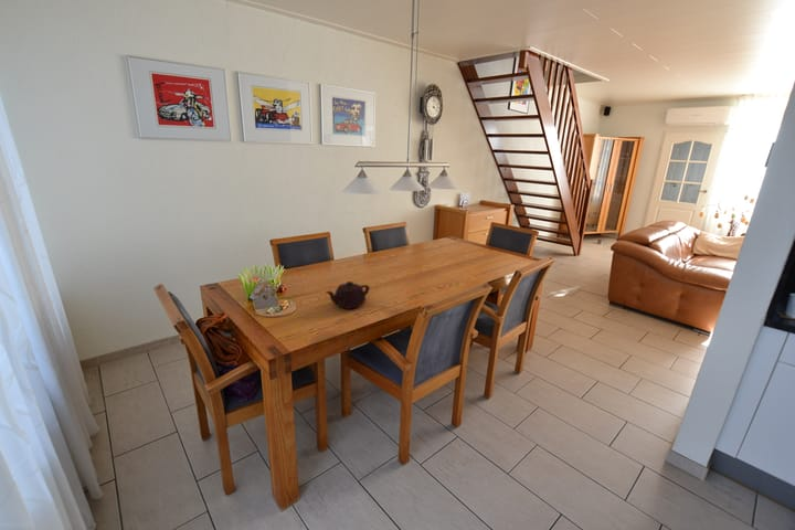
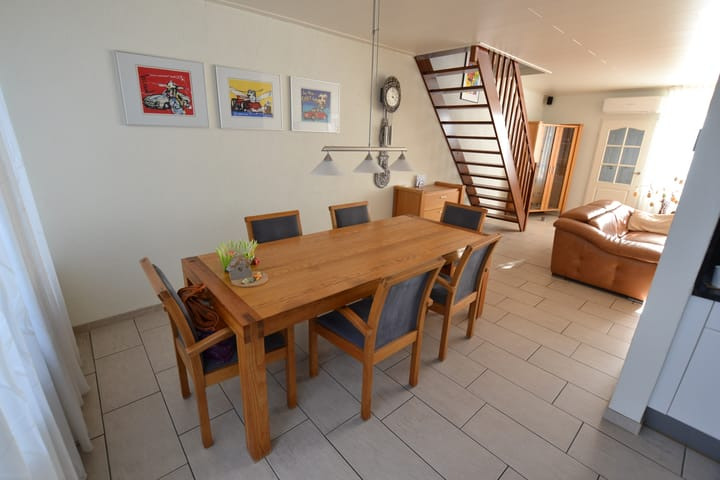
- teapot [325,280,371,310]
